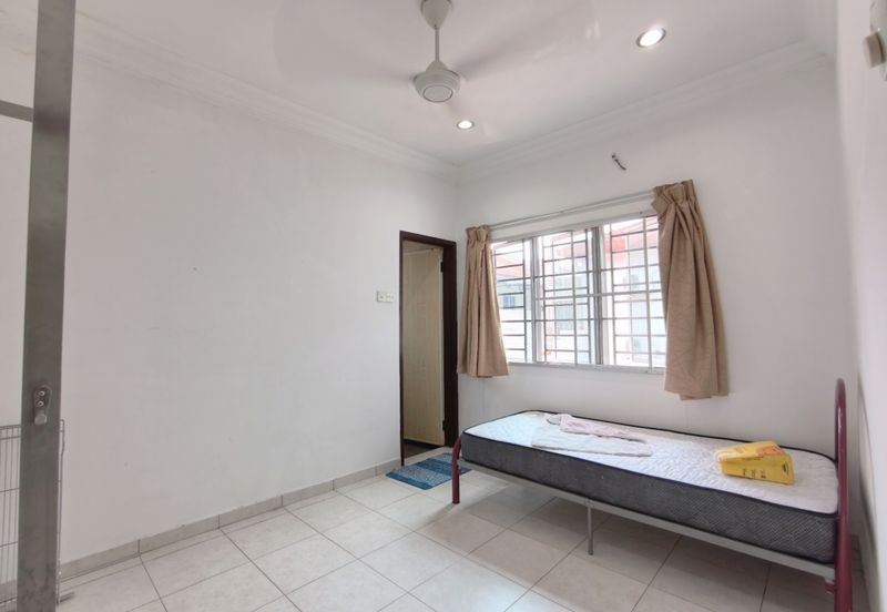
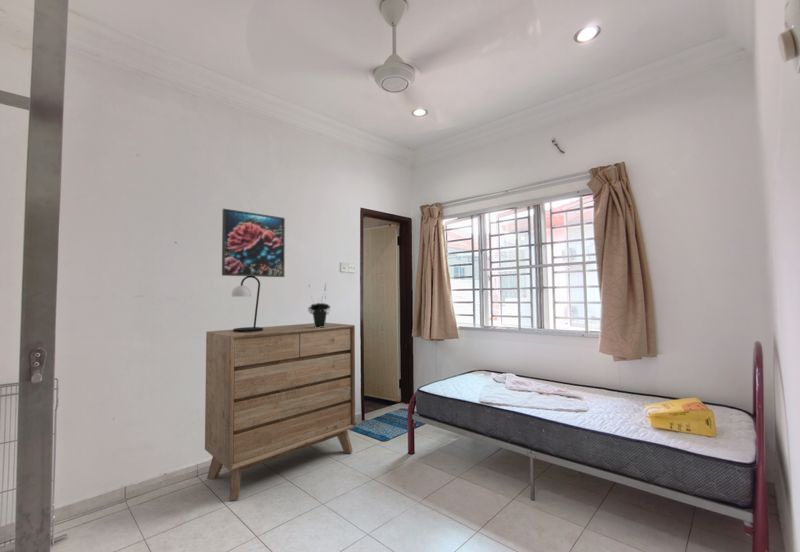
+ table lamp [231,276,263,333]
+ dresser [204,322,356,502]
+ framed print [221,208,286,278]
+ potted plant [307,282,332,328]
